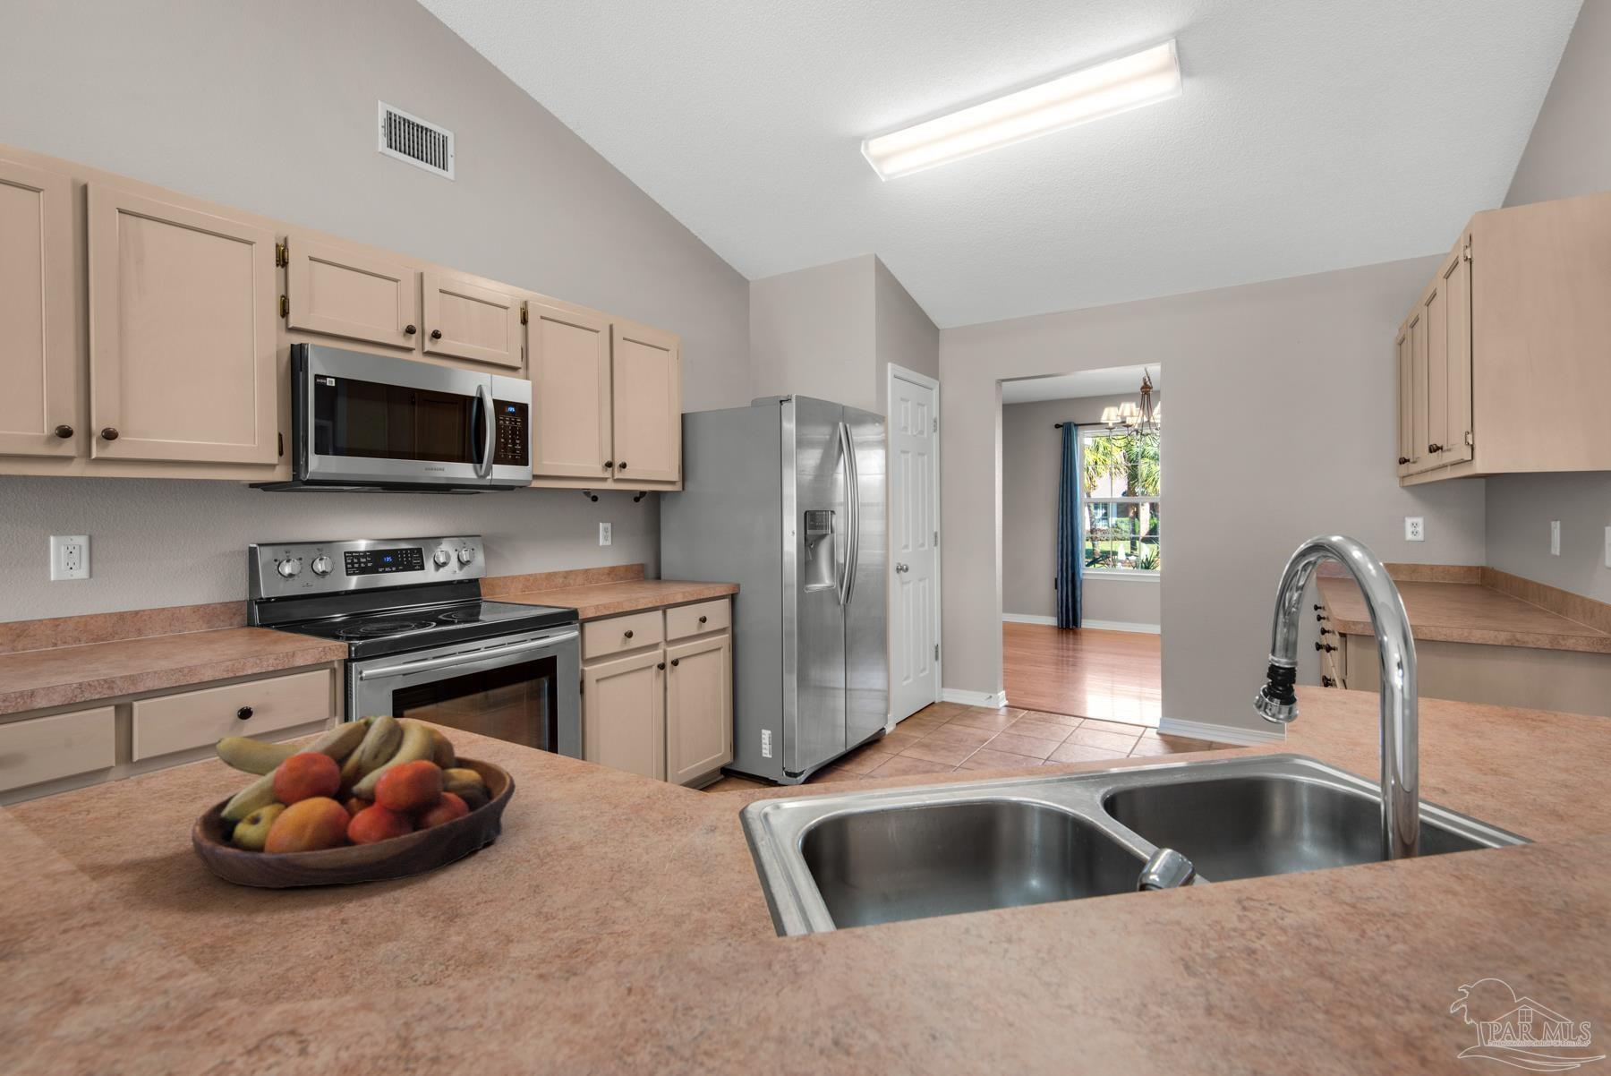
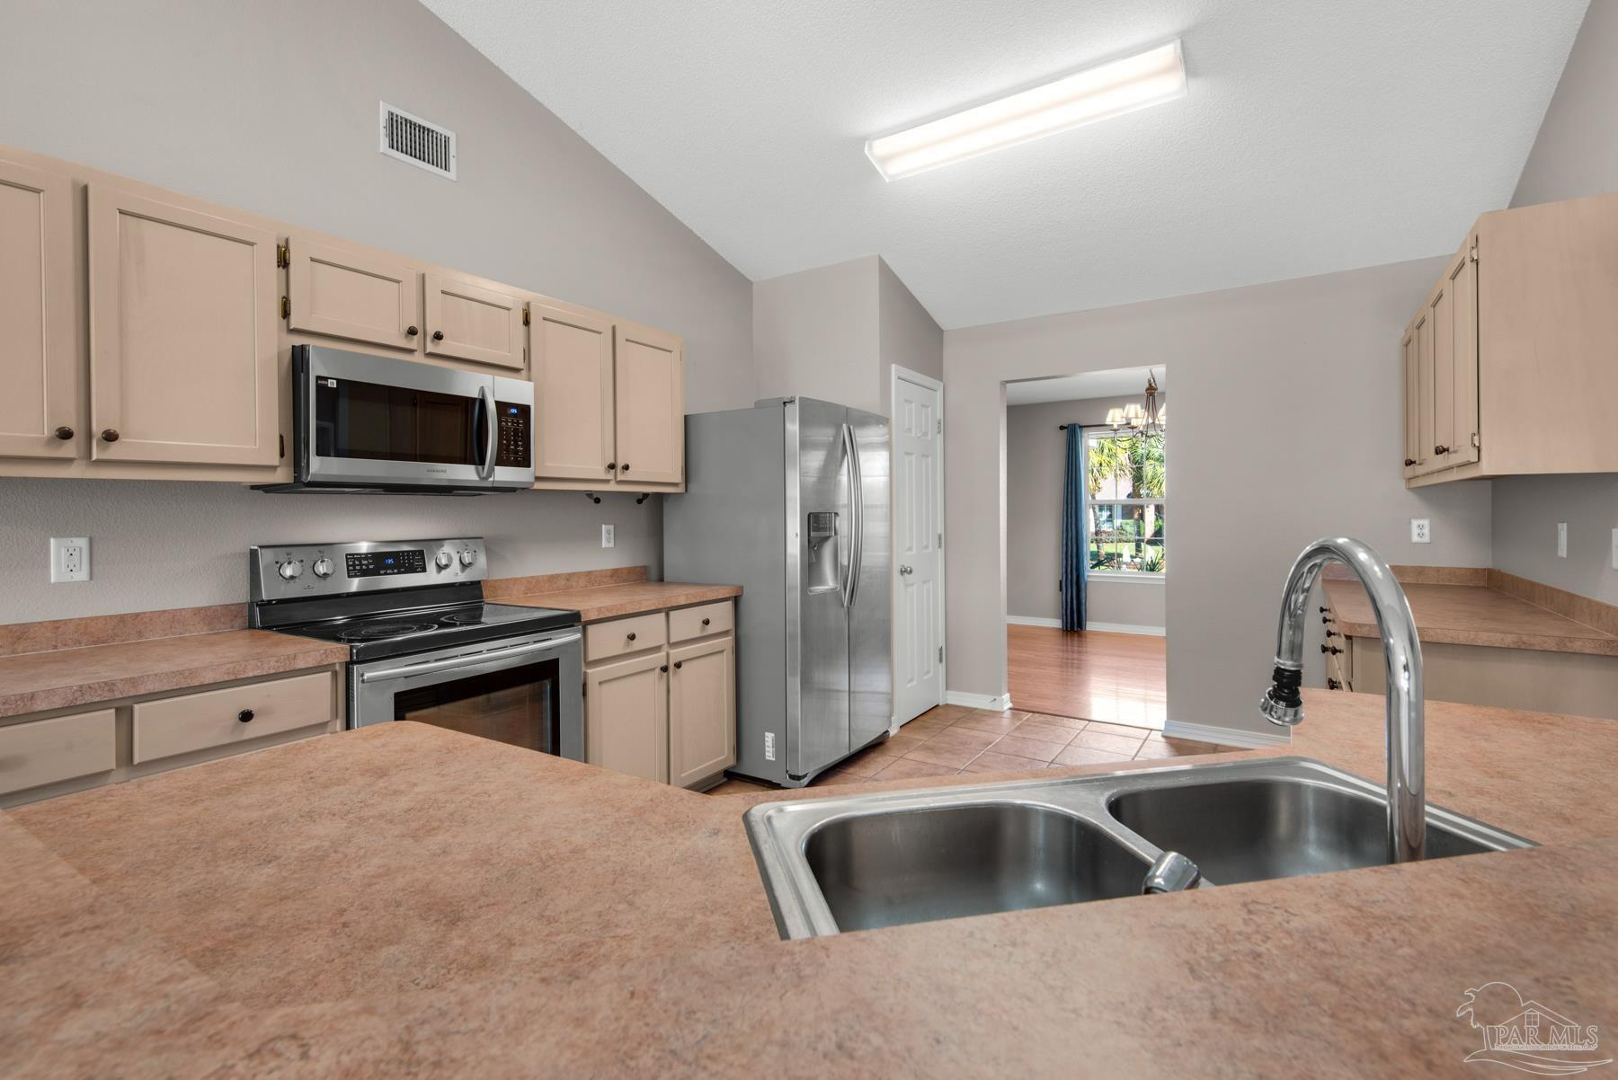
- fruit bowl [191,713,516,889]
